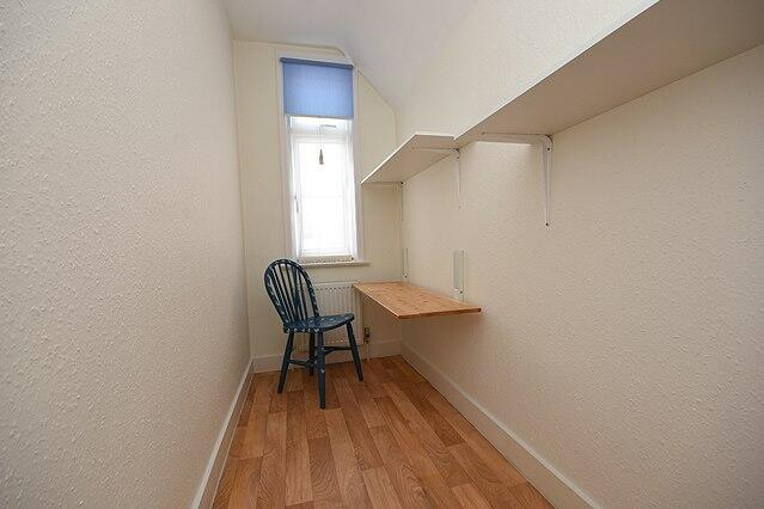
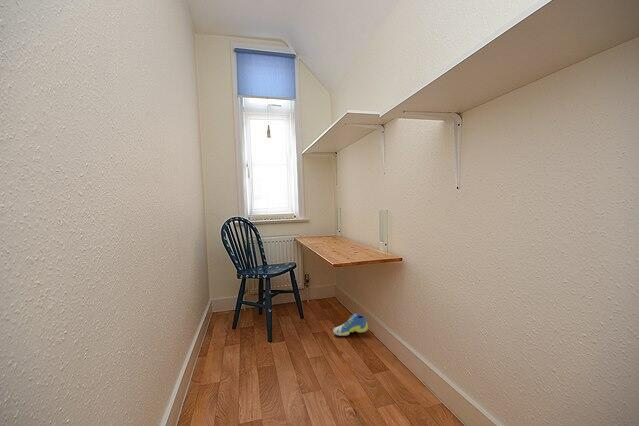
+ sneaker [332,313,369,337]
